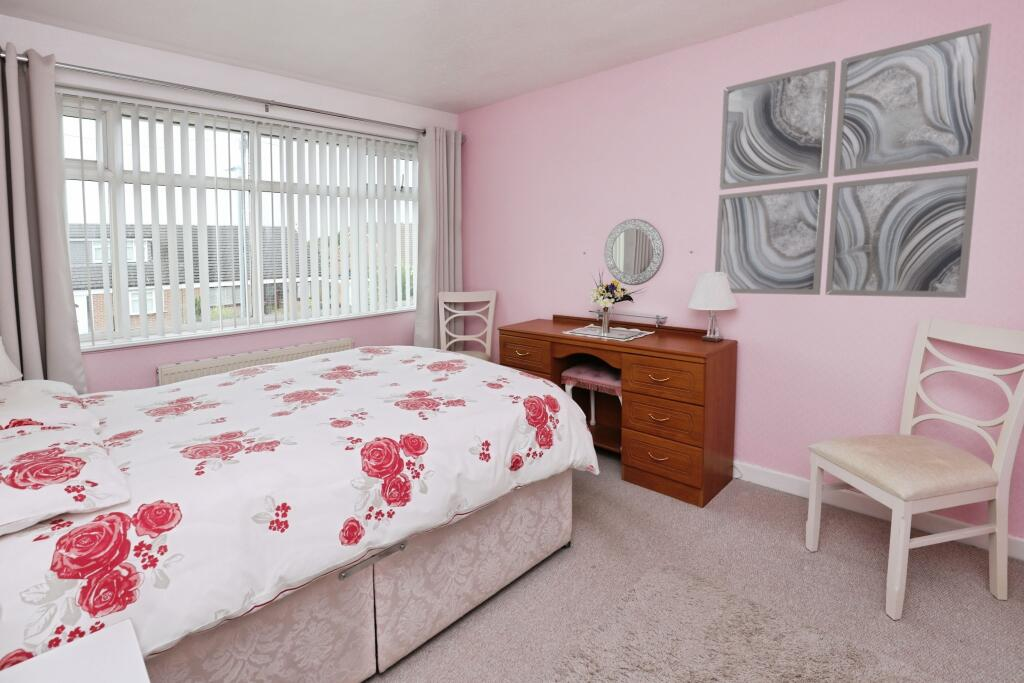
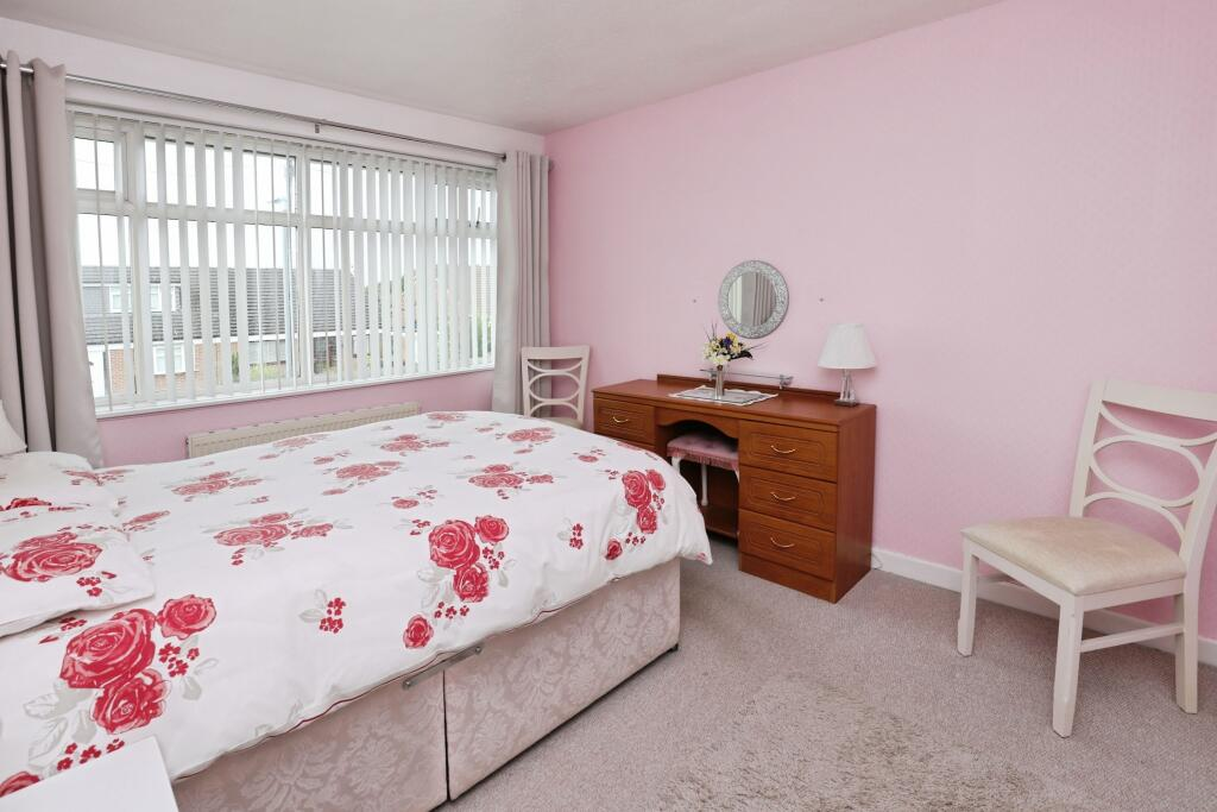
- wall art [714,22,992,299]
